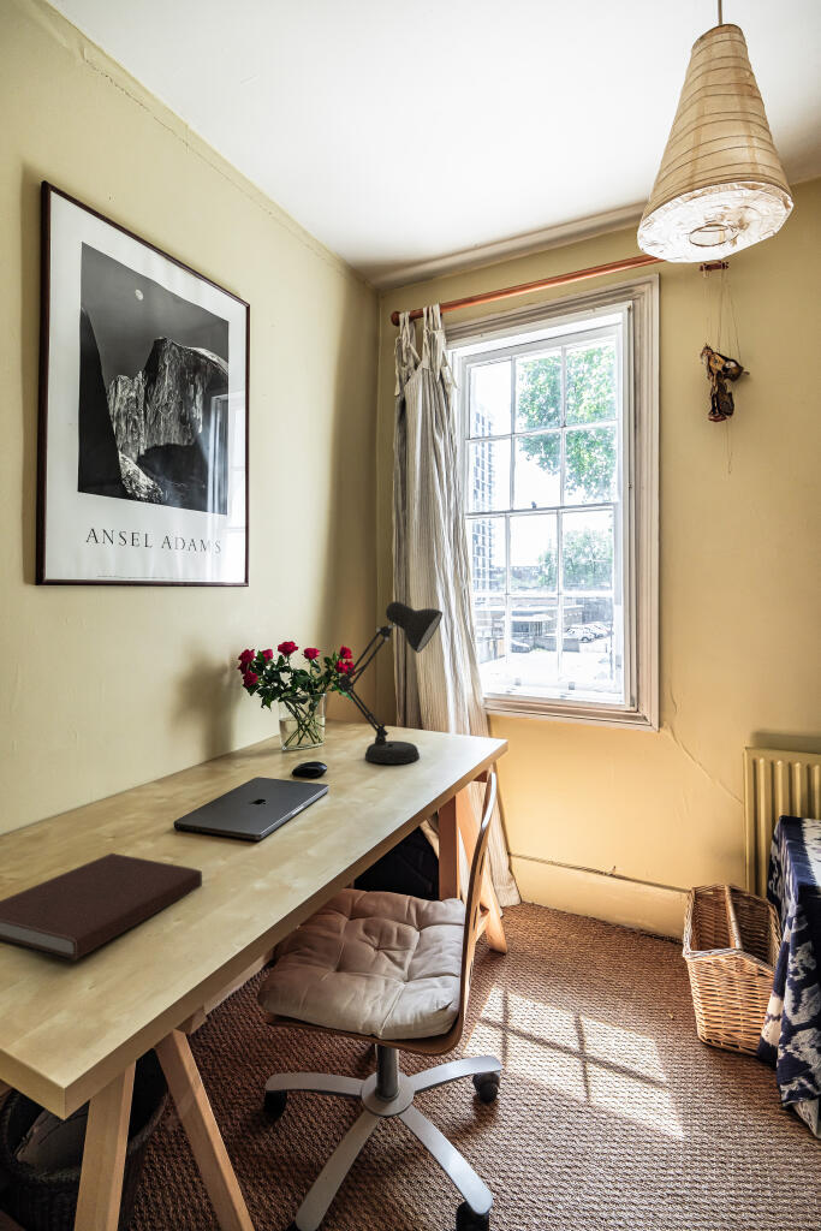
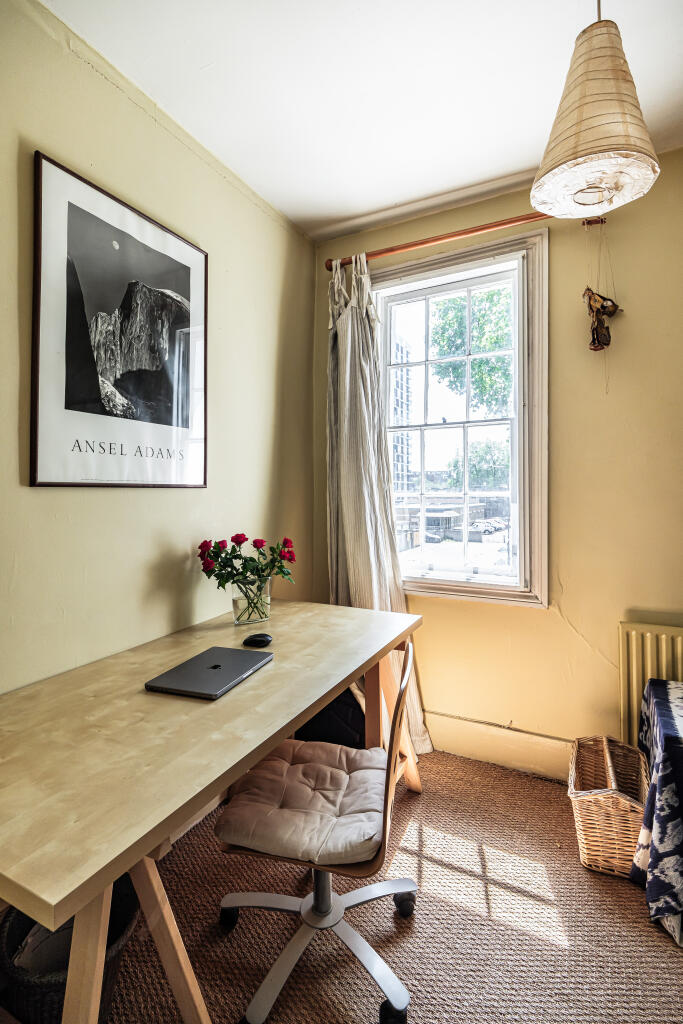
- notebook [0,852,203,963]
- desk lamp [337,600,444,765]
